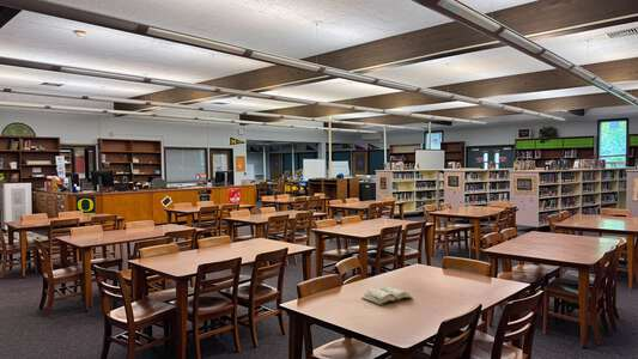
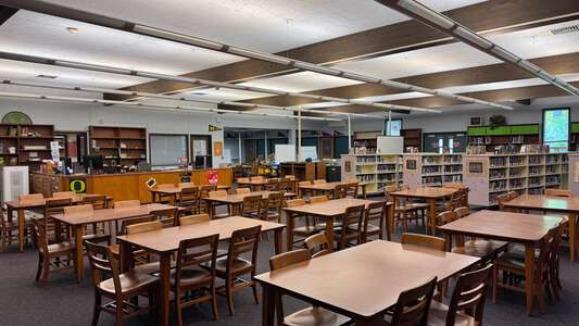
- diary [360,285,414,306]
